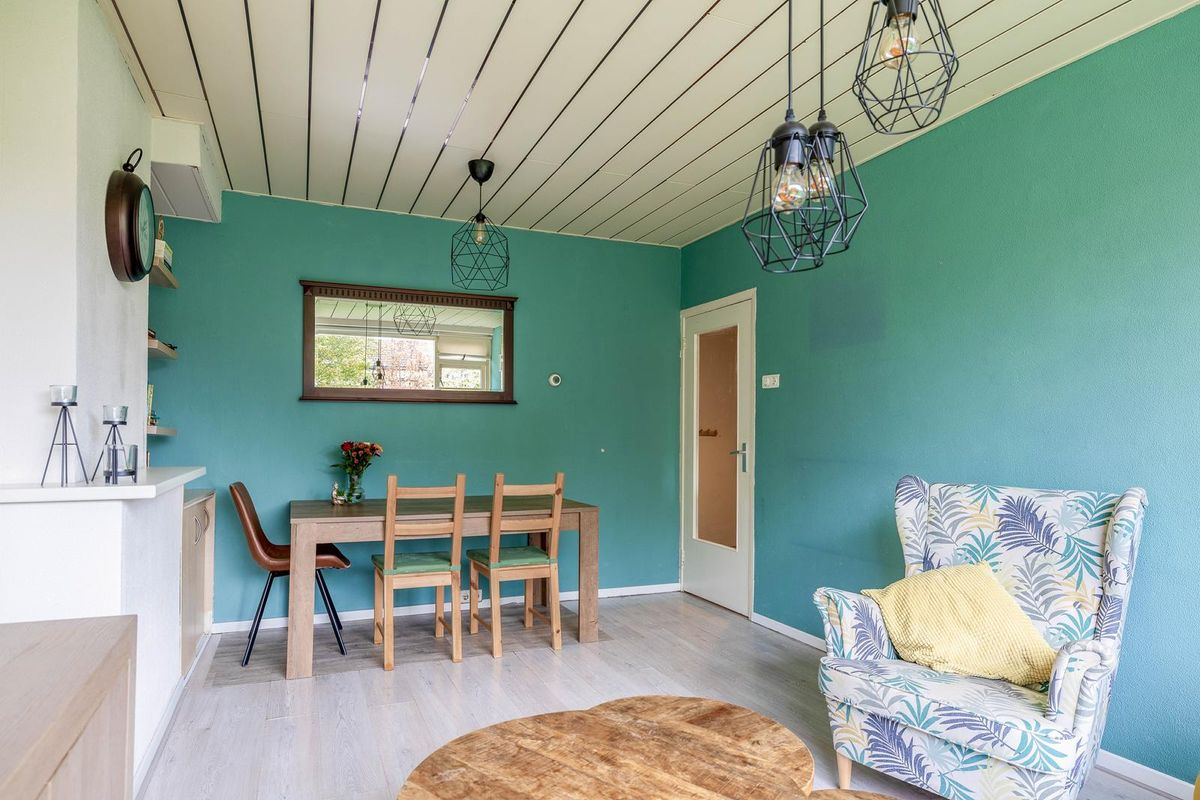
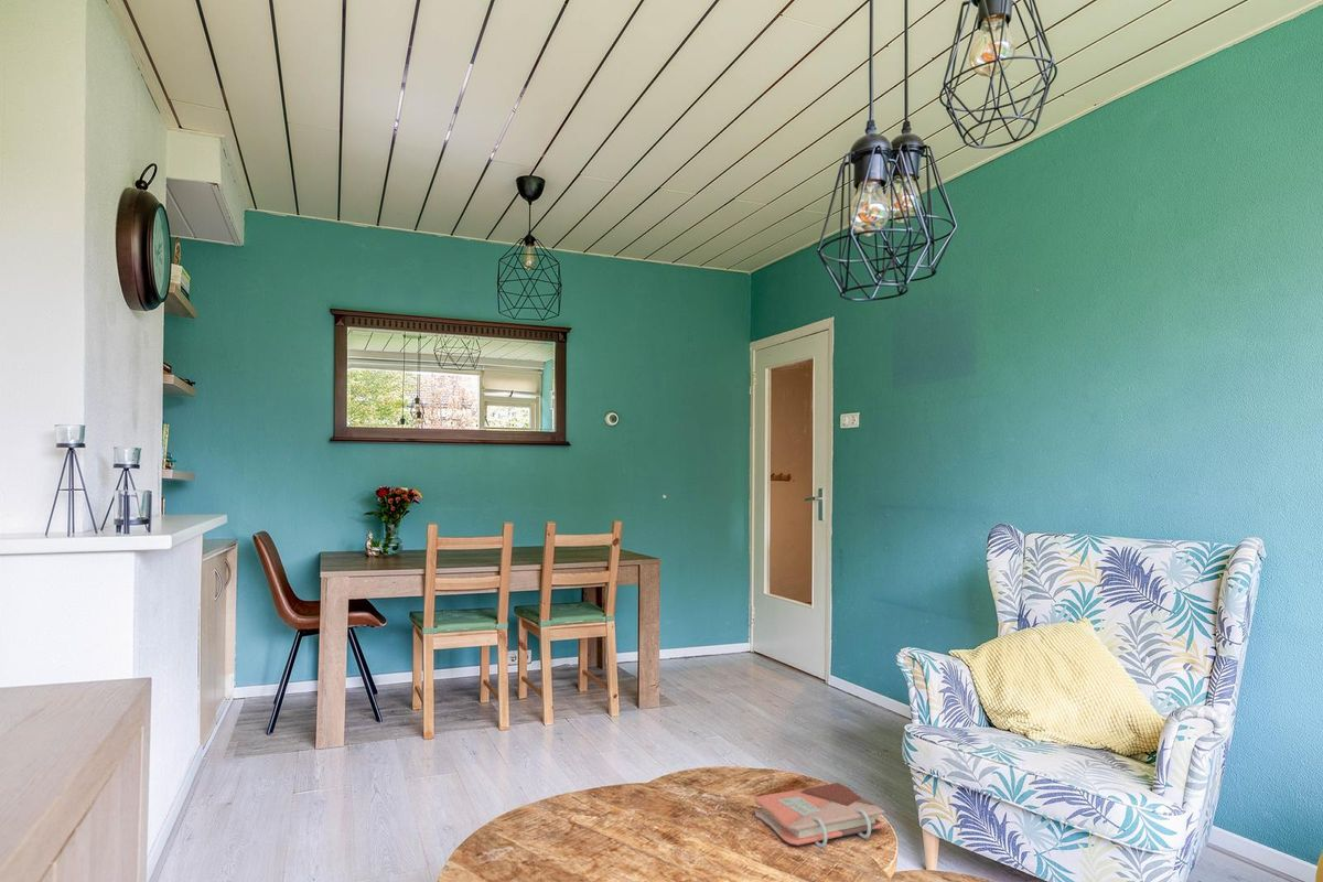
+ phonebook [754,782,886,849]
